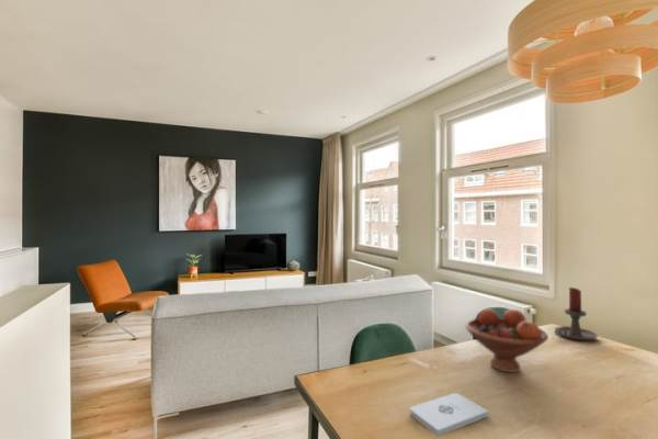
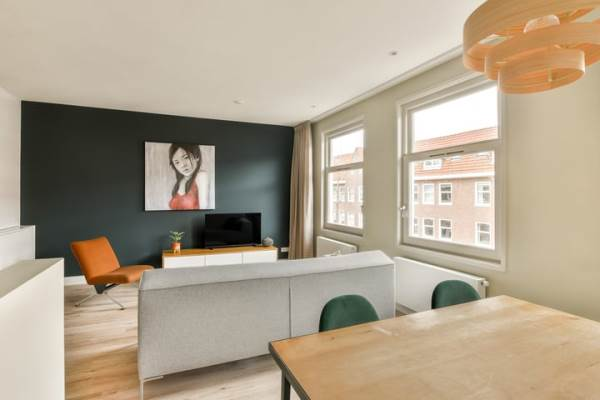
- fruit bowl [465,307,549,373]
- candle holder [554,286,599,341]
- notepad [409,392,490,437]
